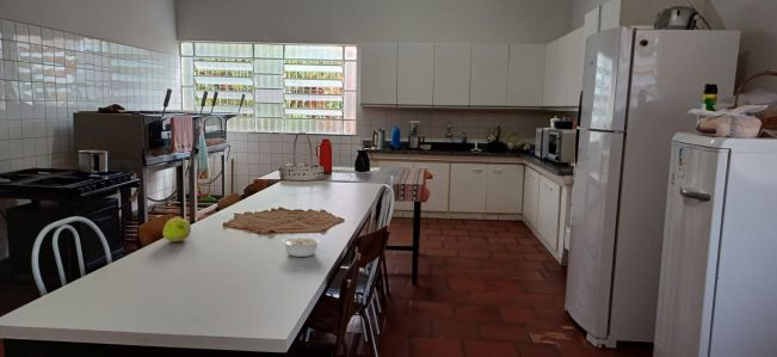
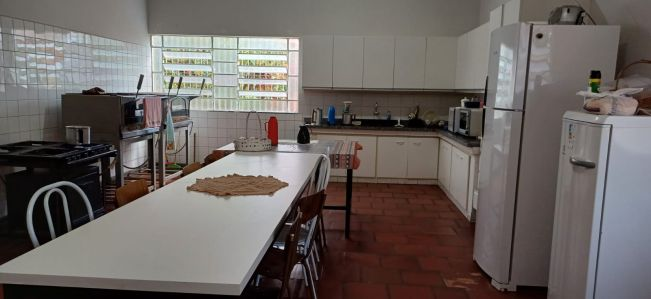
- fruit [161,216,192,242]
- legume [280,236,321,258]
